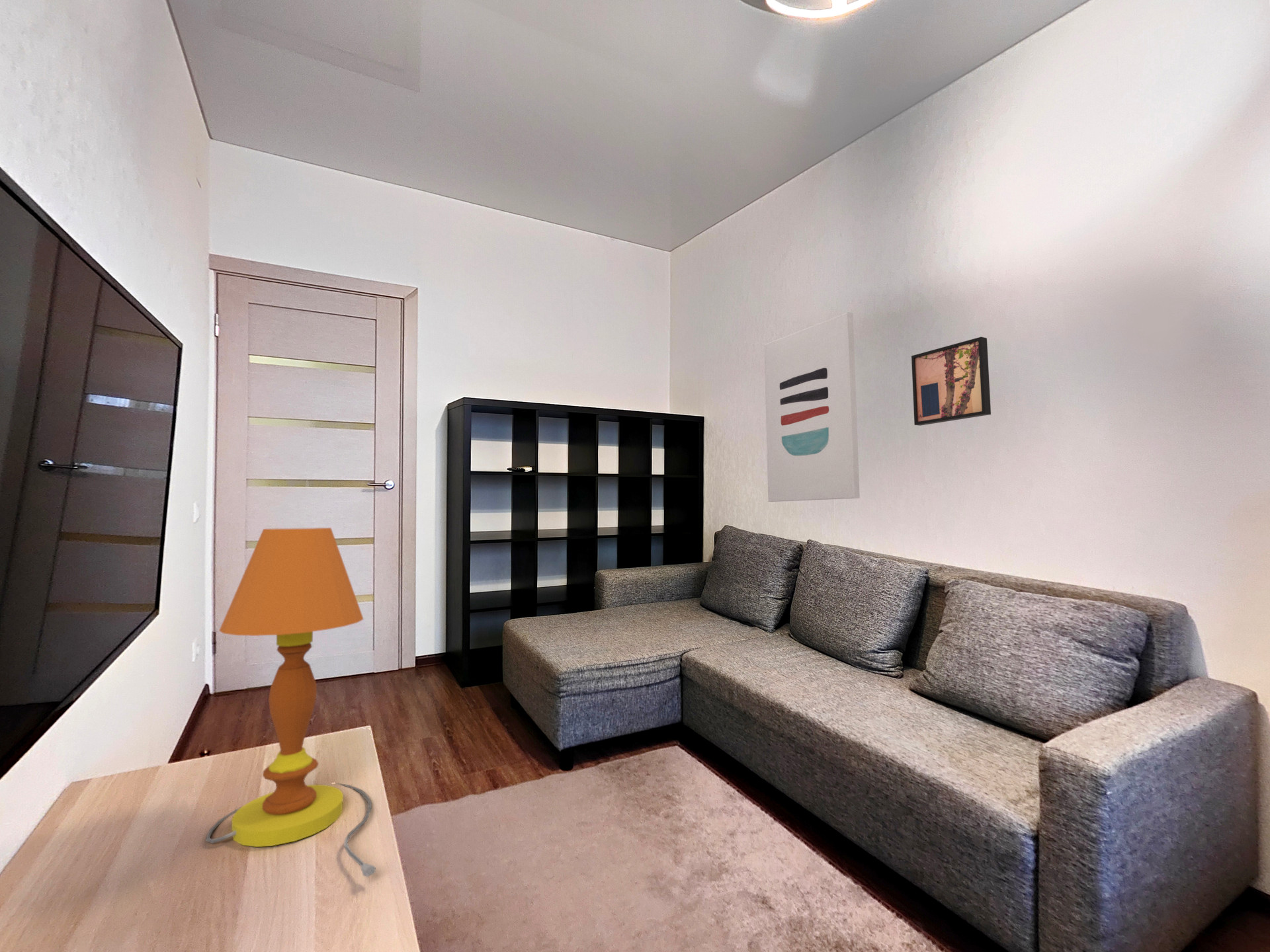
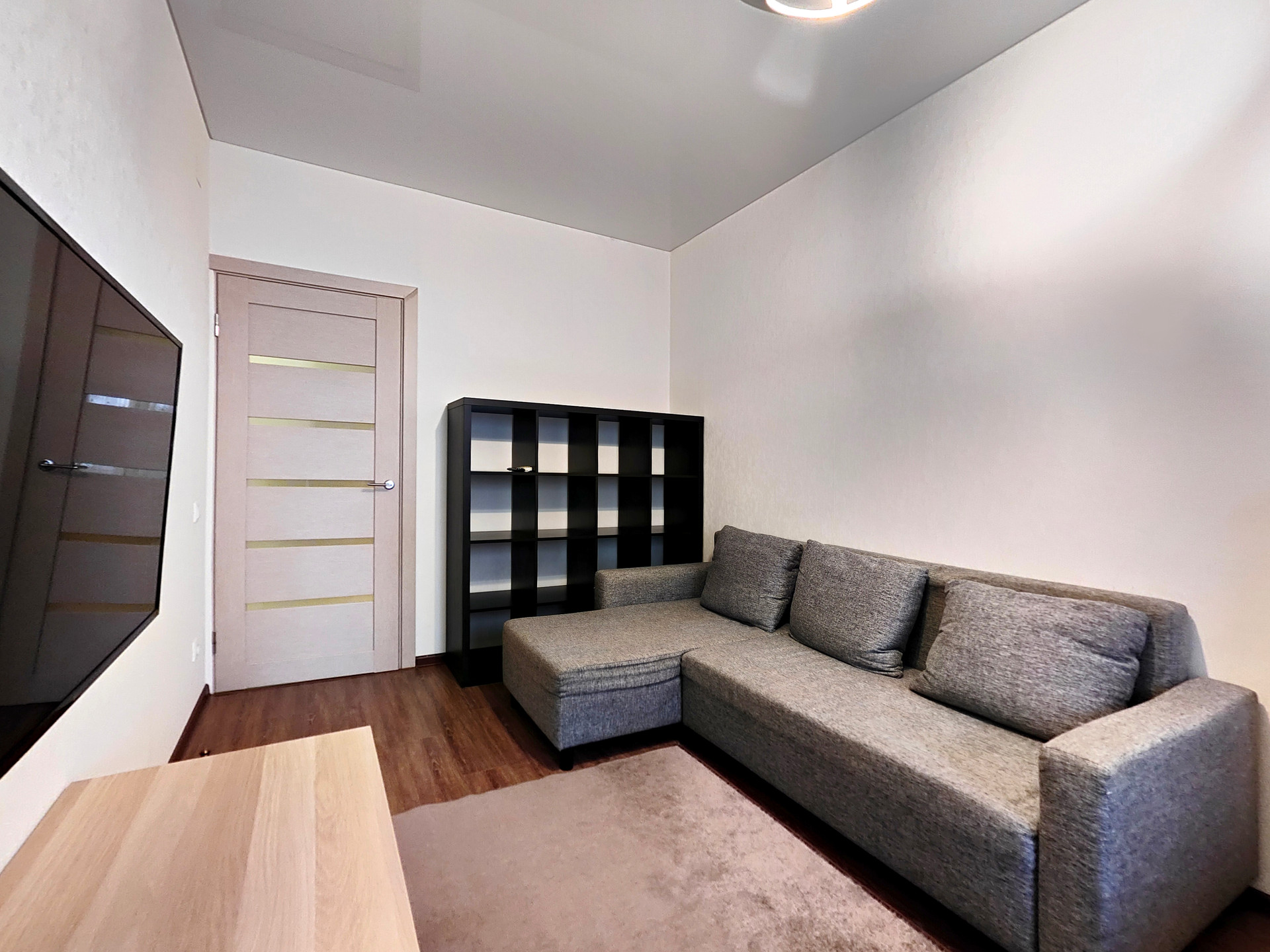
- wall art [911,337,992,426]
- table lamp [205,527,378,878]
- wall art [763,311,861,502]
